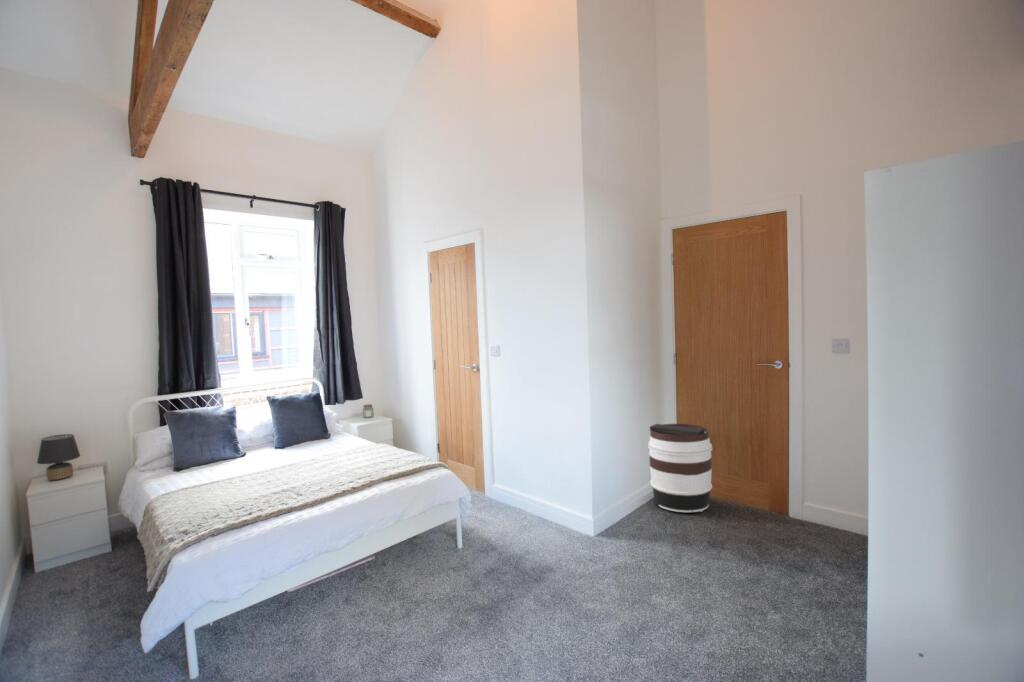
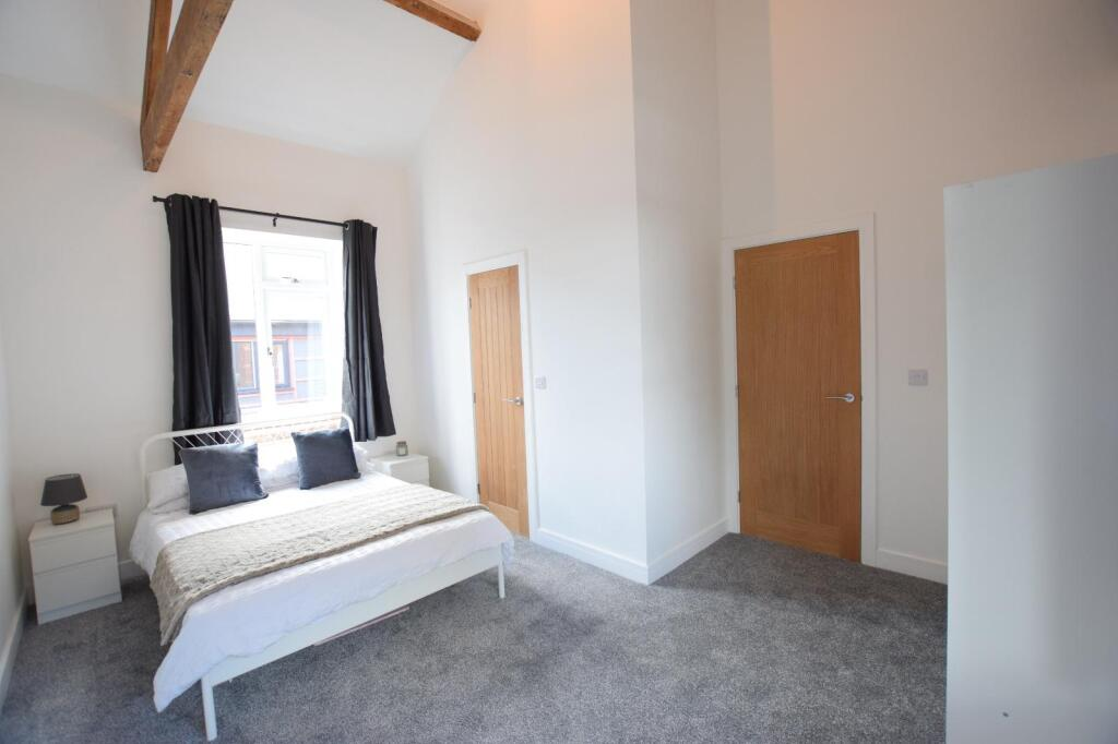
- barrel [647,423,713,513]
